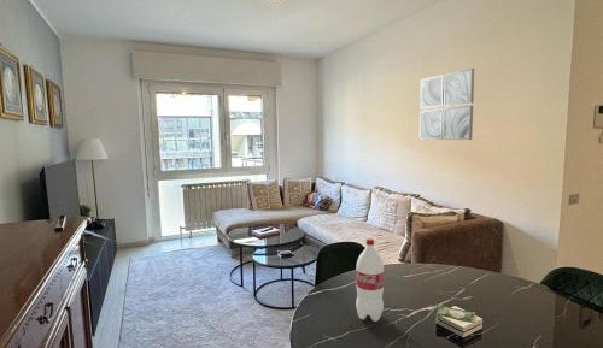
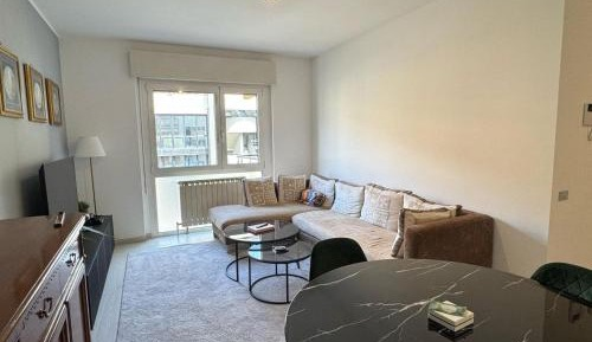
- bottle [355,237,385,323]
- wall art [418,67,475,141]
